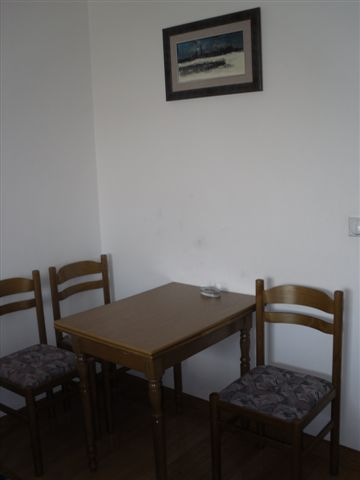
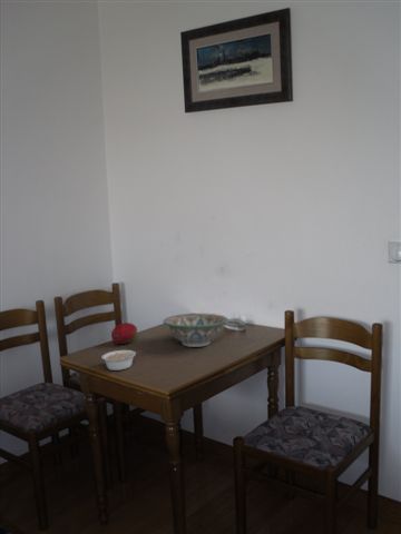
+ legume [100,348,144,372]
+ decorative bowl [162,313,229,348]
+ fruit [110,322,138,345]
